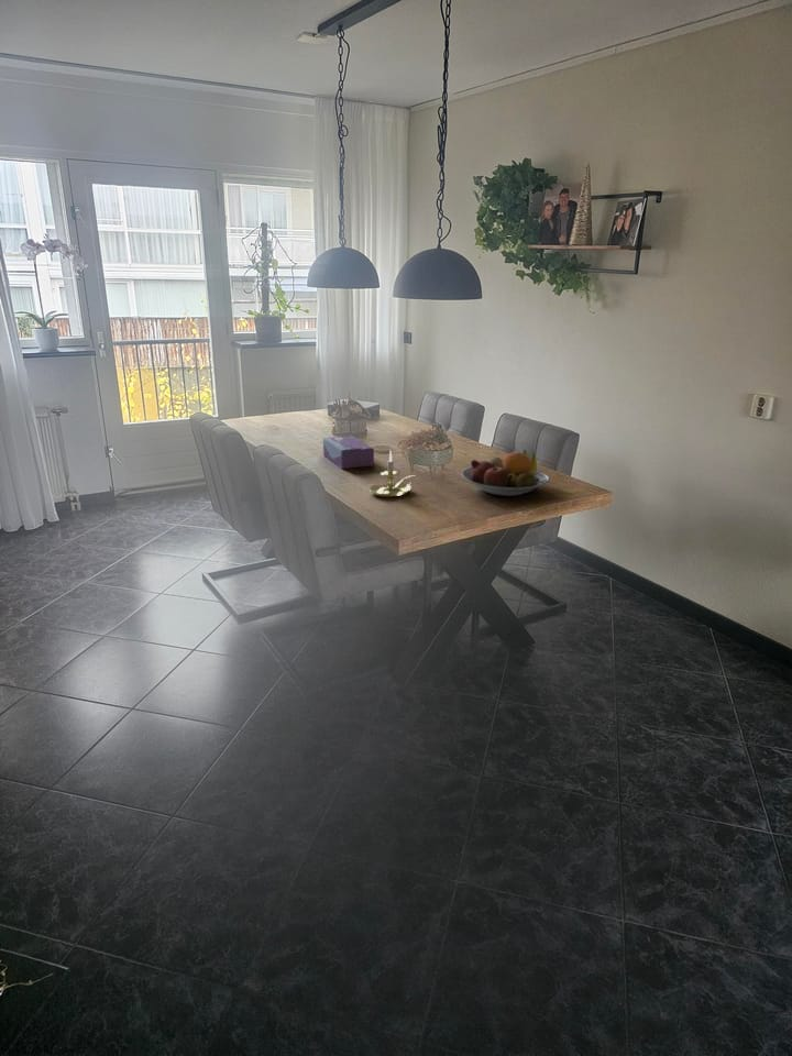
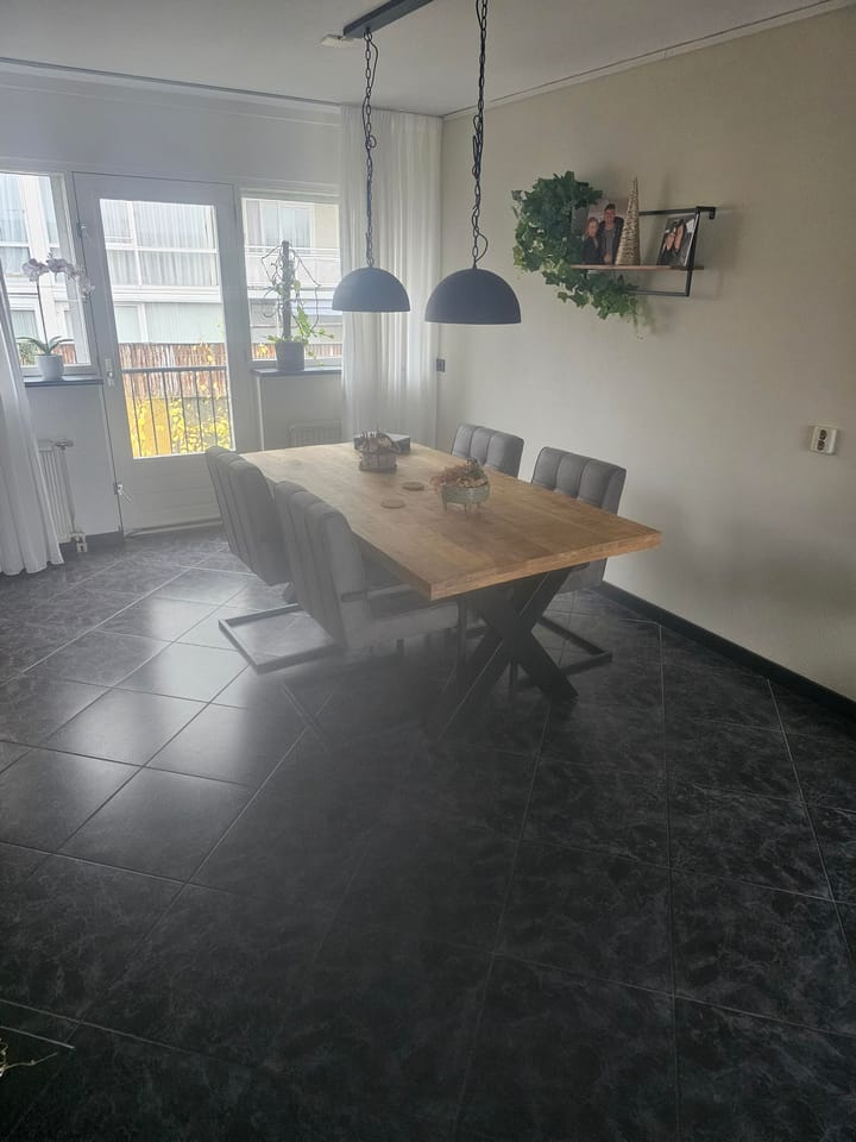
- fruit bowl [461,449,551,497]
- tissue box [322,435,375,470]
- candle holder [369,449,417,498]
